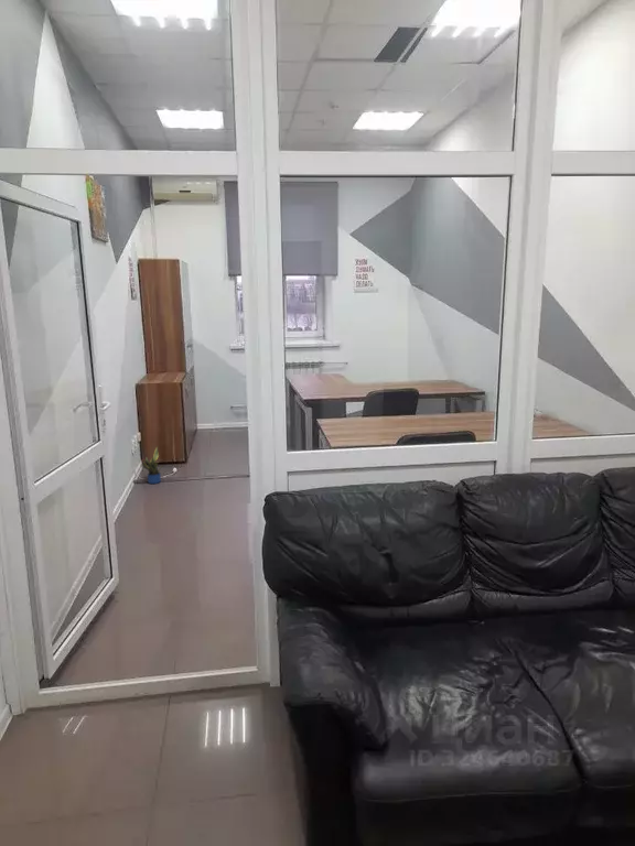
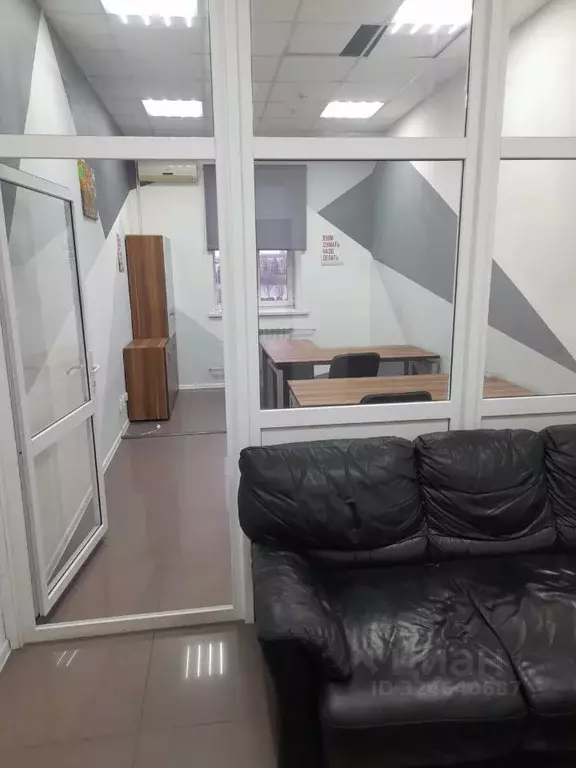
- potted plant [140,446,165,485]
